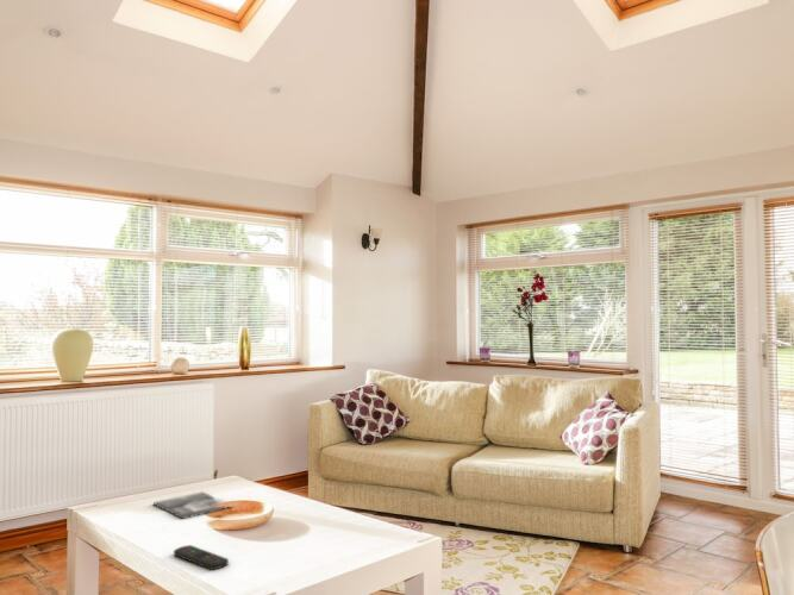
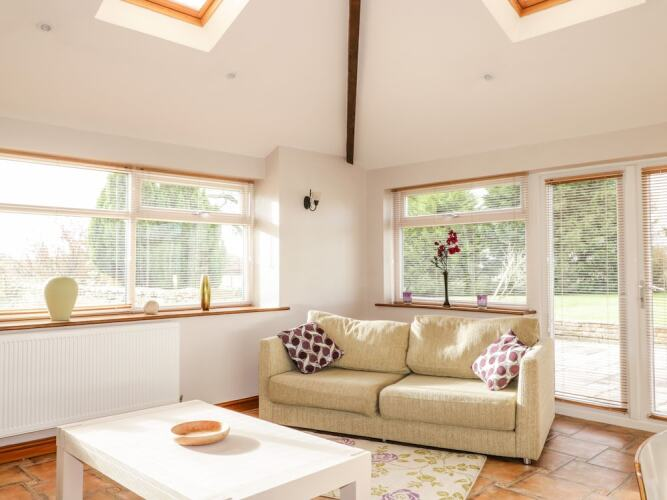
- remote control [173,544,230,571]
- magazine [151,490,233,520]
